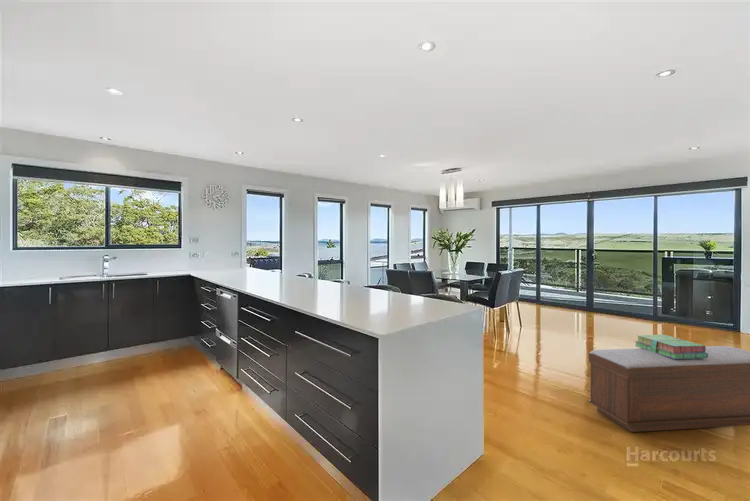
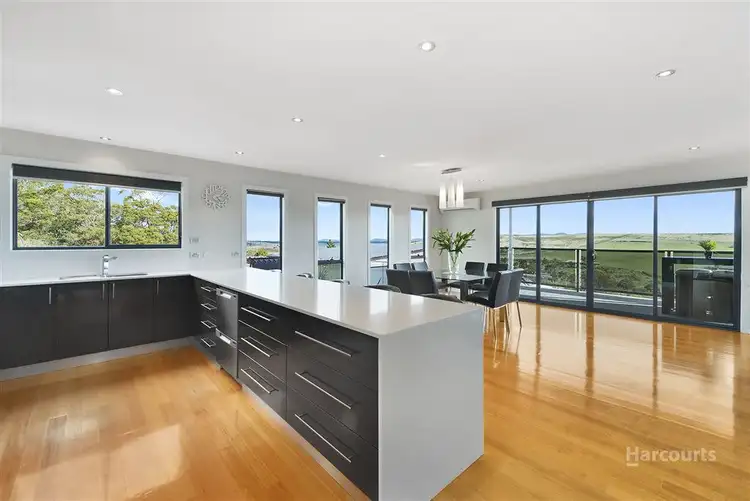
- bench [588,345,750,433]
- stack of books [634,334,708,359]
